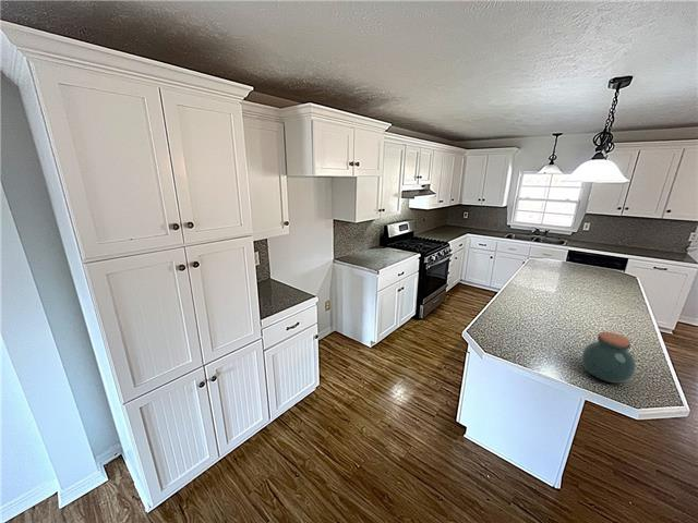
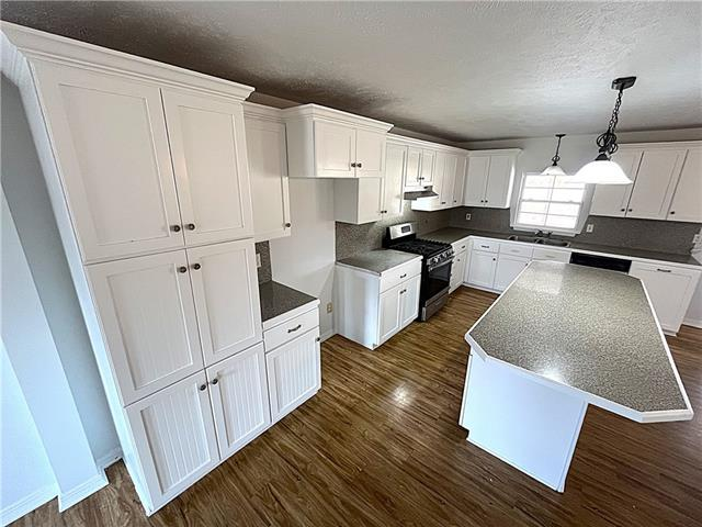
- jar [580,331,637,384]
